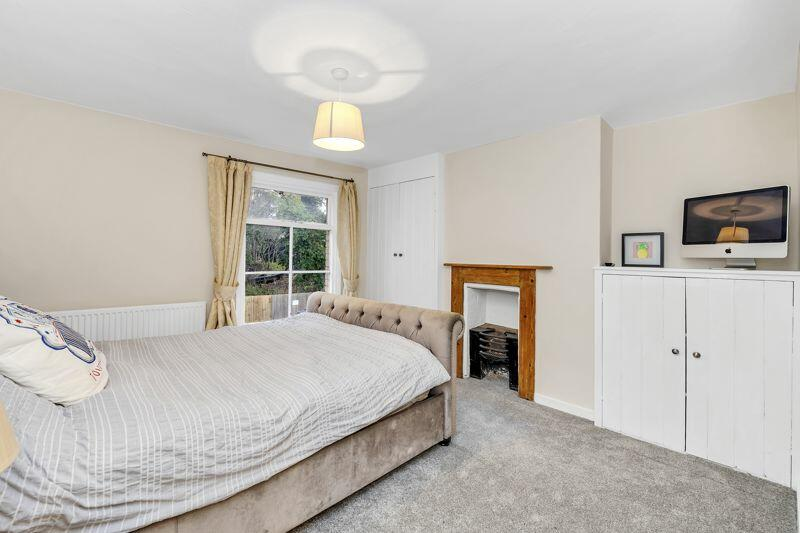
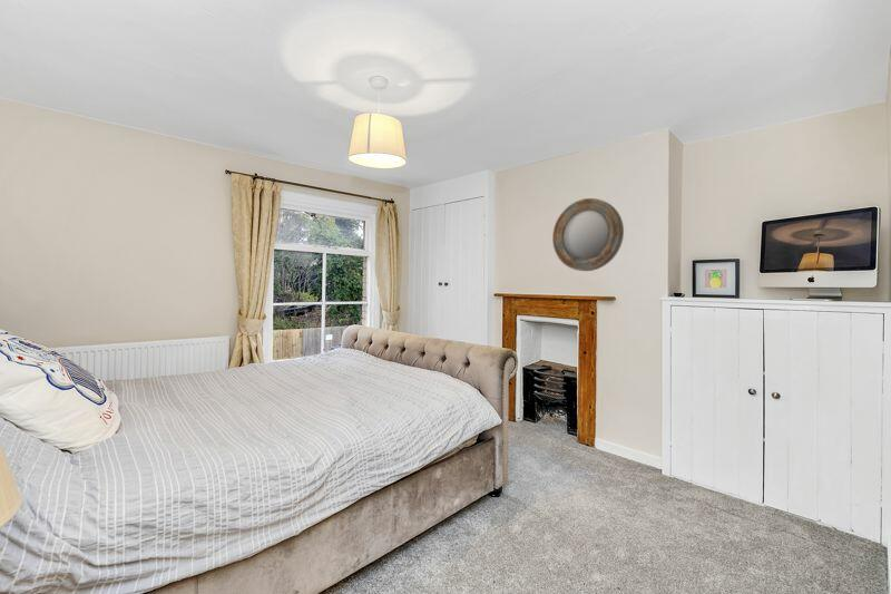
+ home mirror [551,197,625,272]
